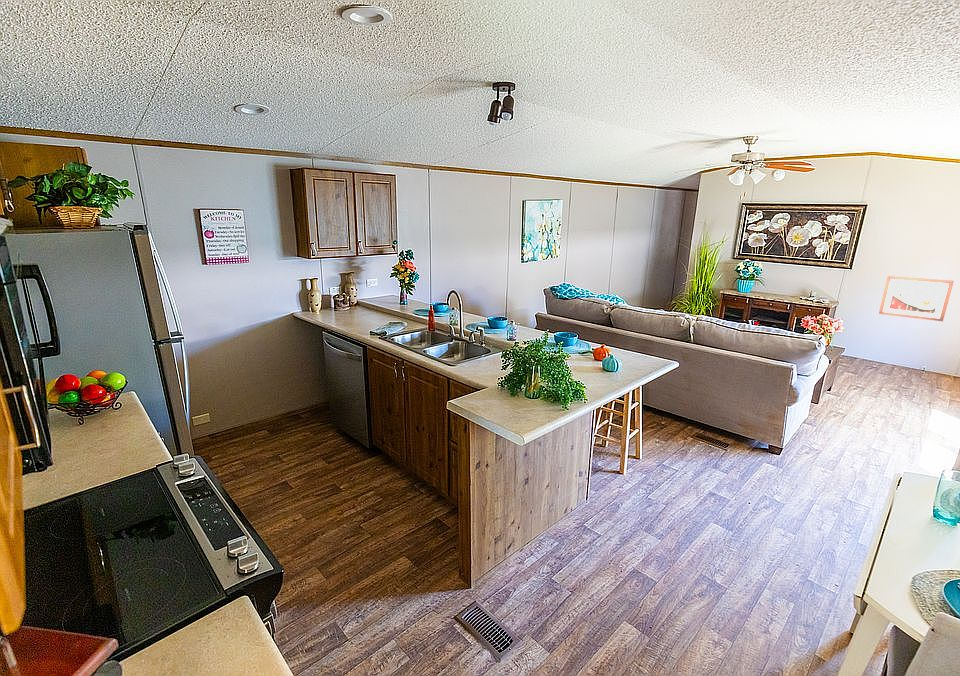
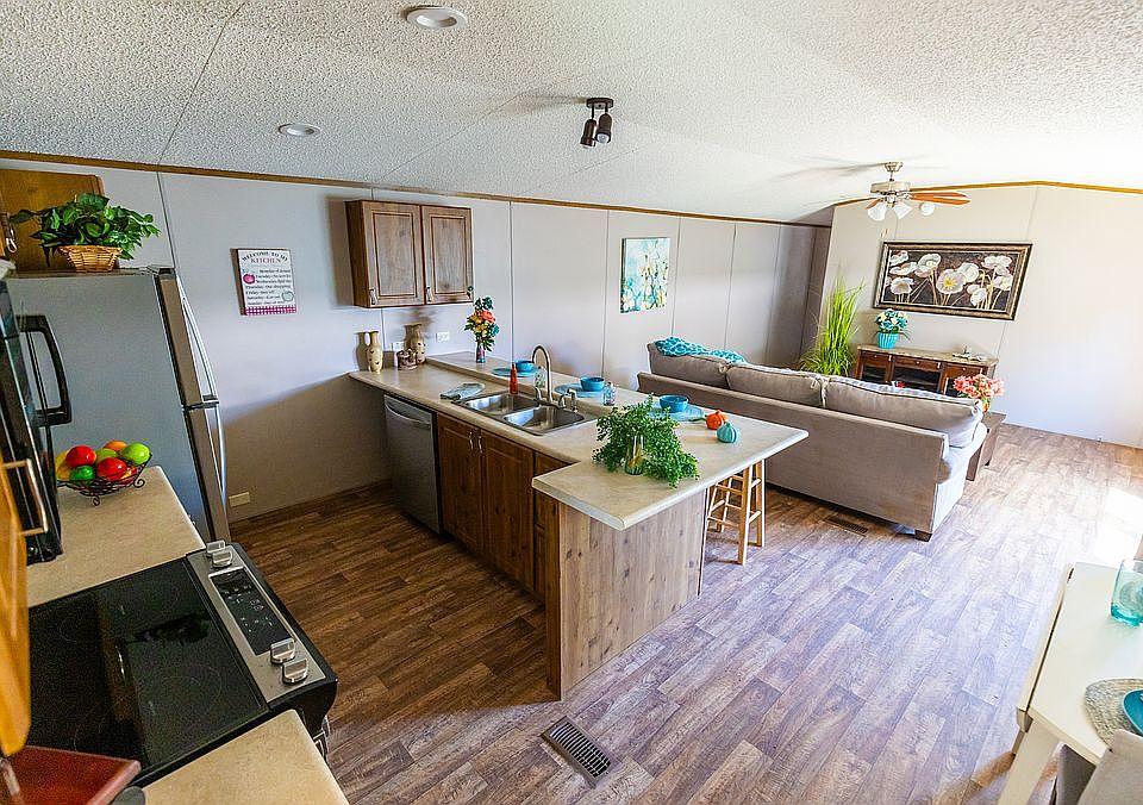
- wall art [878,275,955,322]
